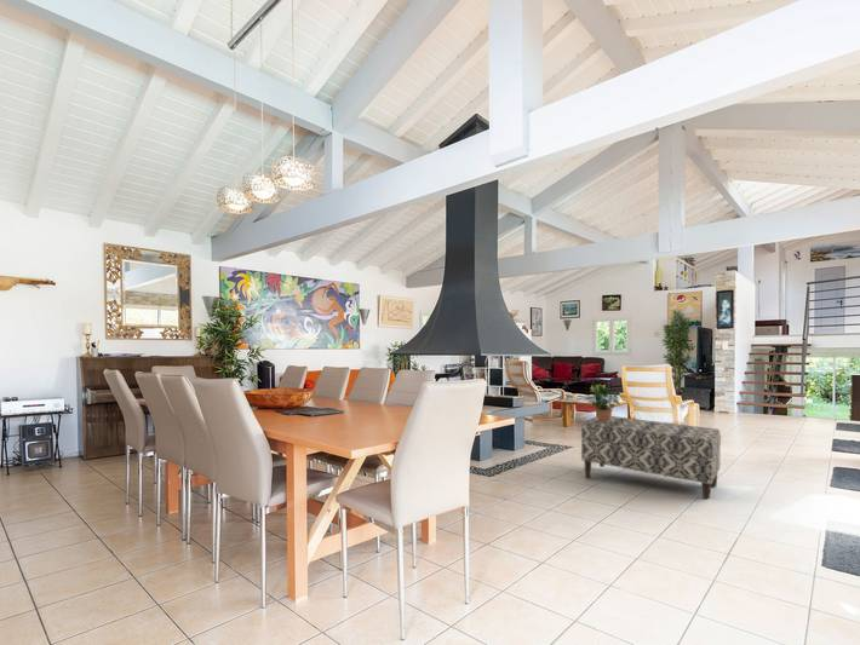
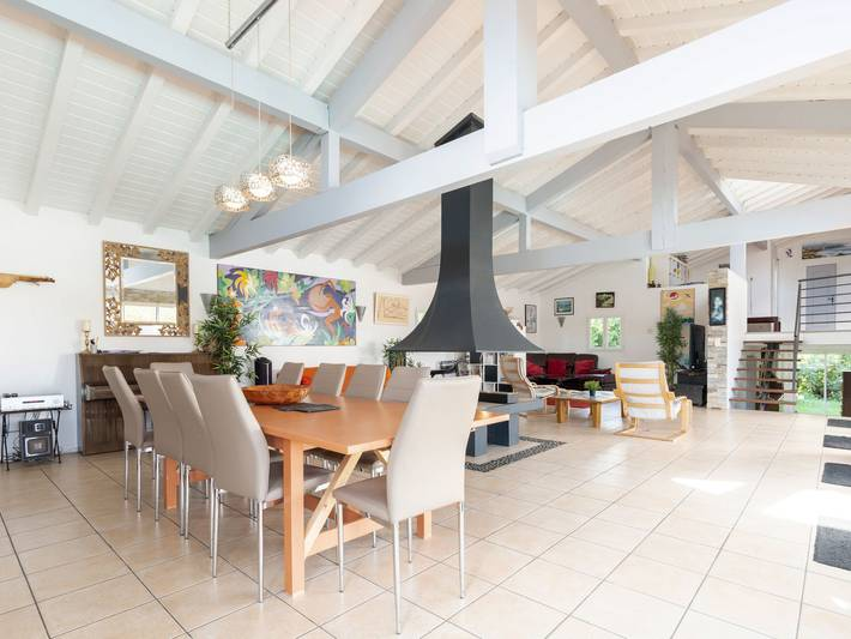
- potted plant [583,381,627,422]
- bench [580,415,722,500]
